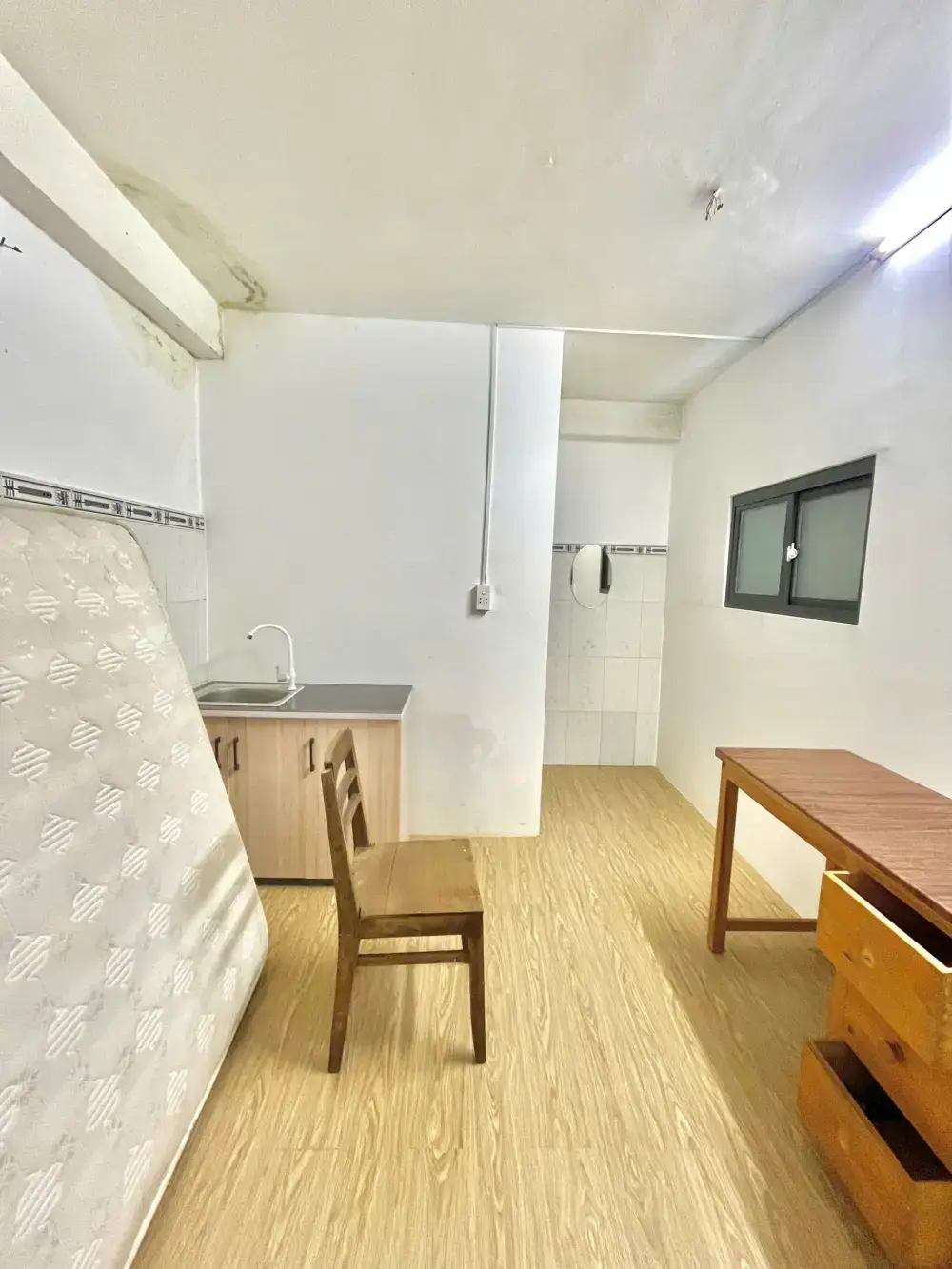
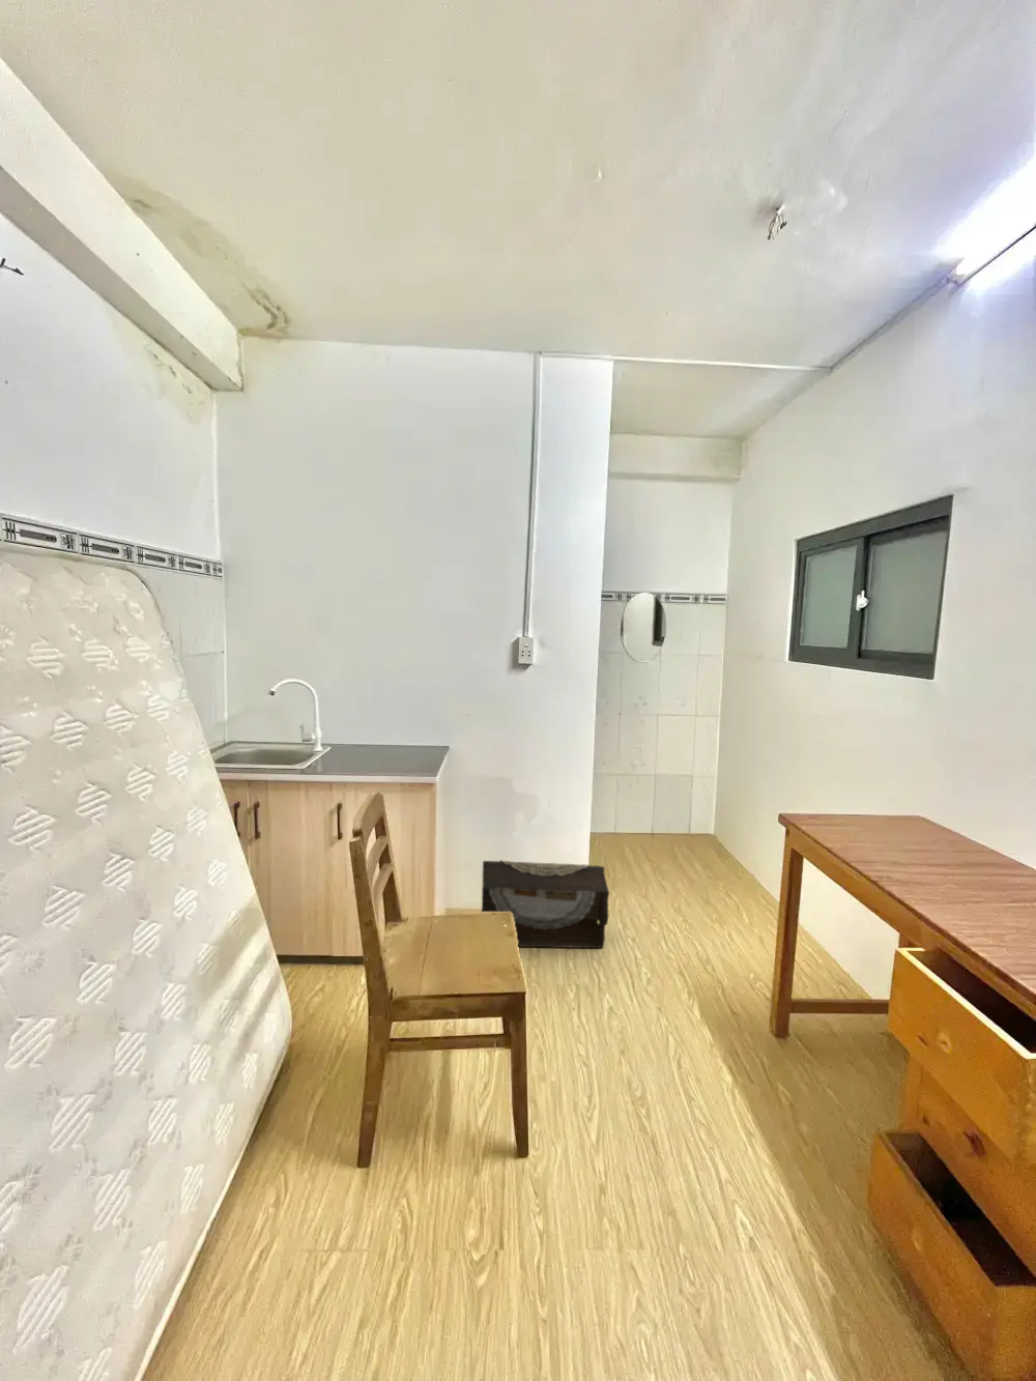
+ storage bin [481,859,610,949]
